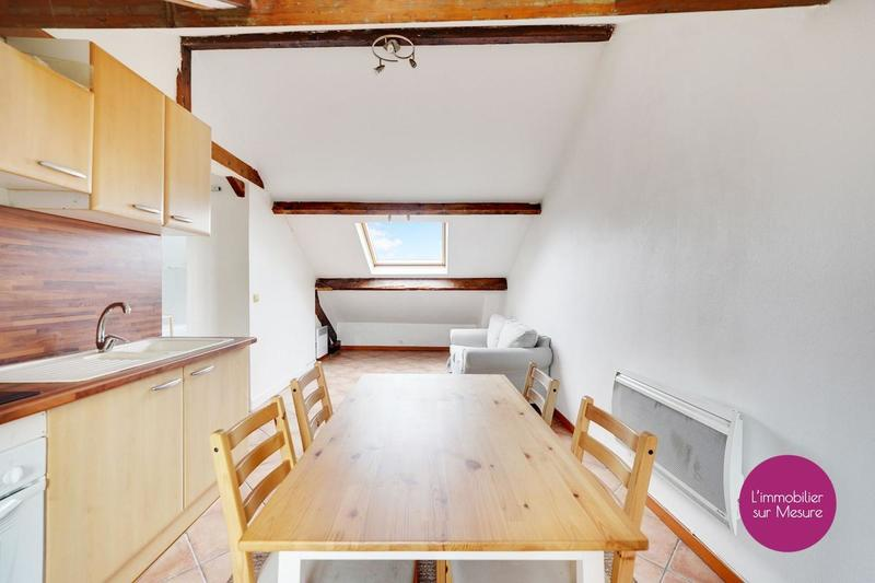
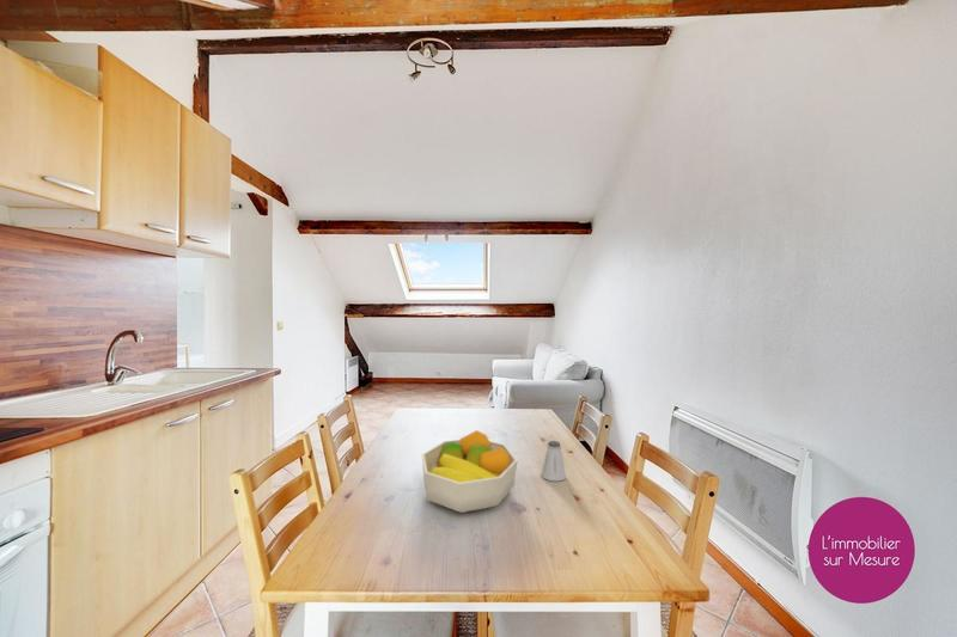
+ fruit bowl [421,429,519,514]
+ saltshaker [540,440,567,483]
